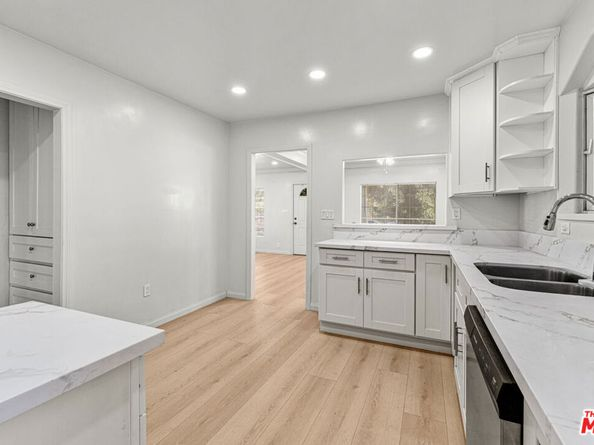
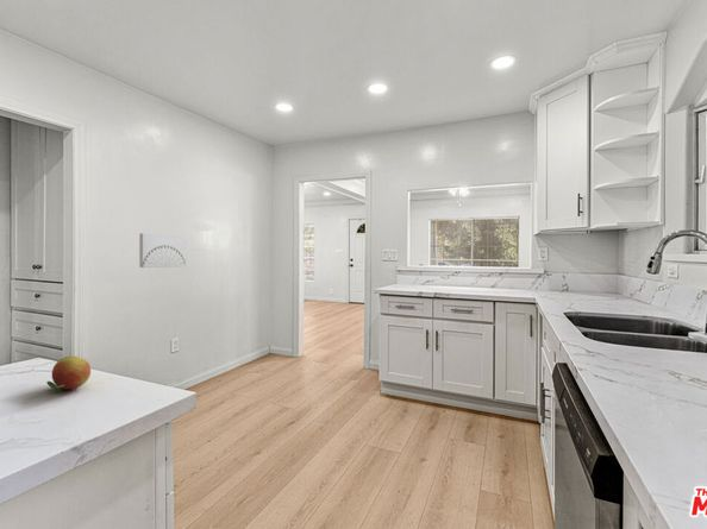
+ fruit [45,354,92,392]
+ wall art [138,233,187,269]
